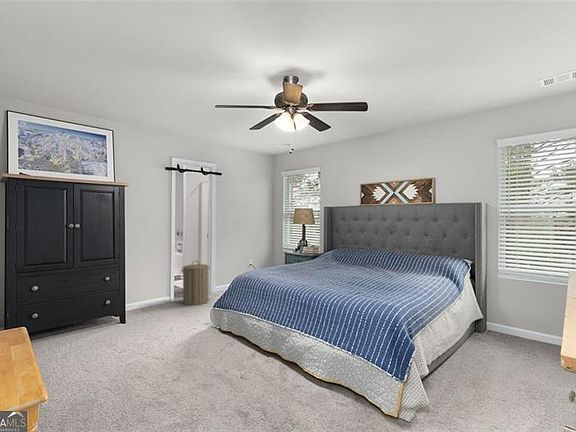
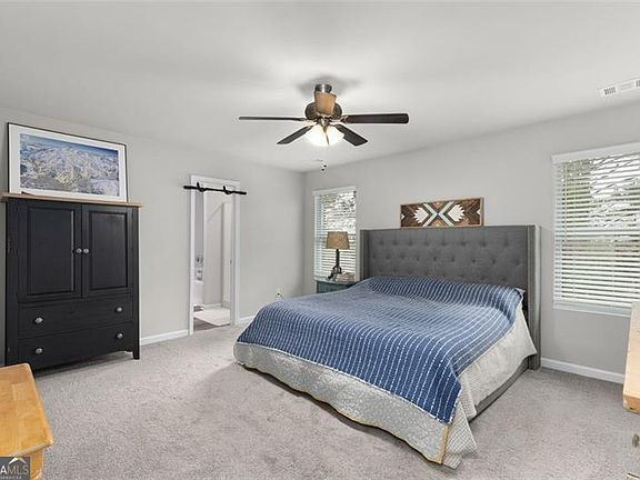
- laundry hamper [180,260,211,306]
